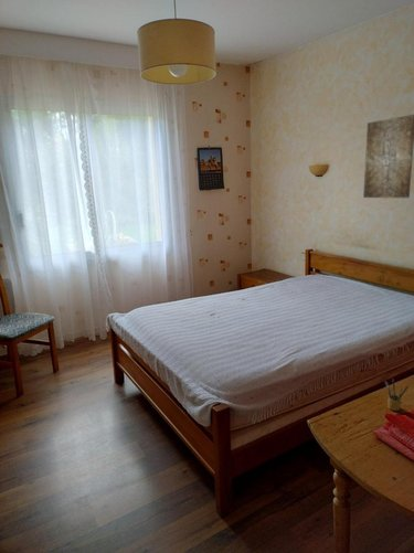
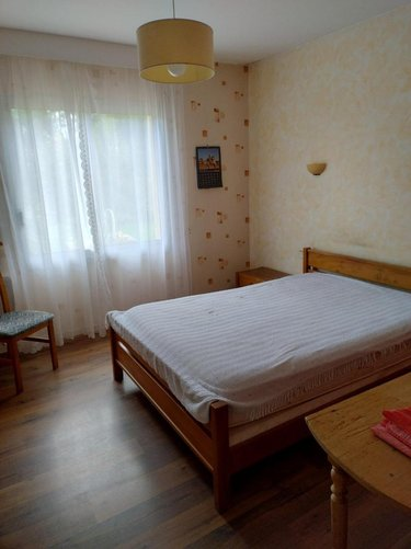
- pencil box [384,379,410,412]
- wall art [362,114,414,199]
